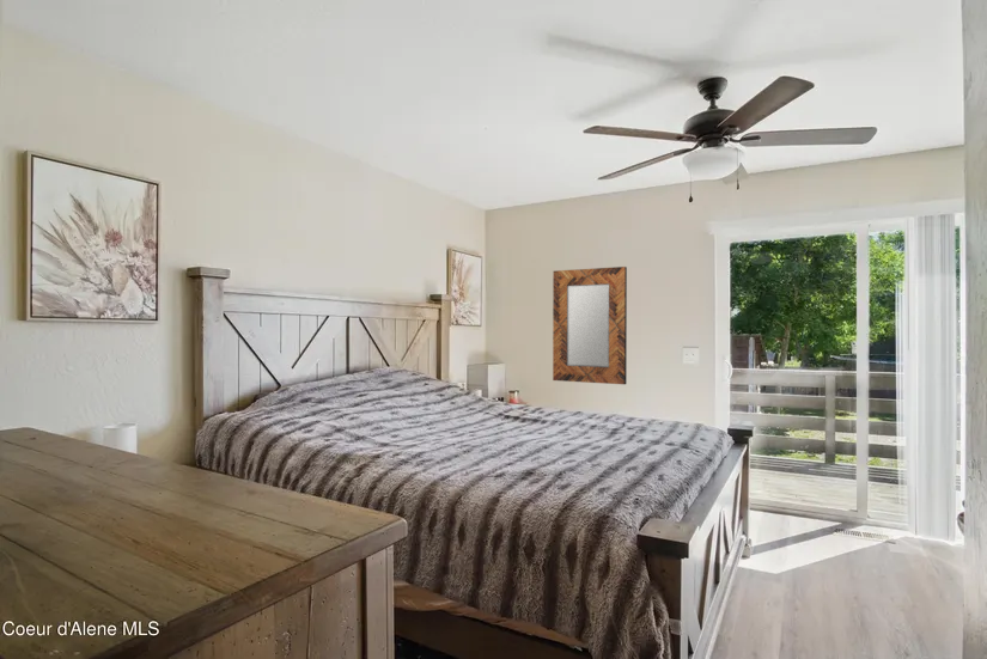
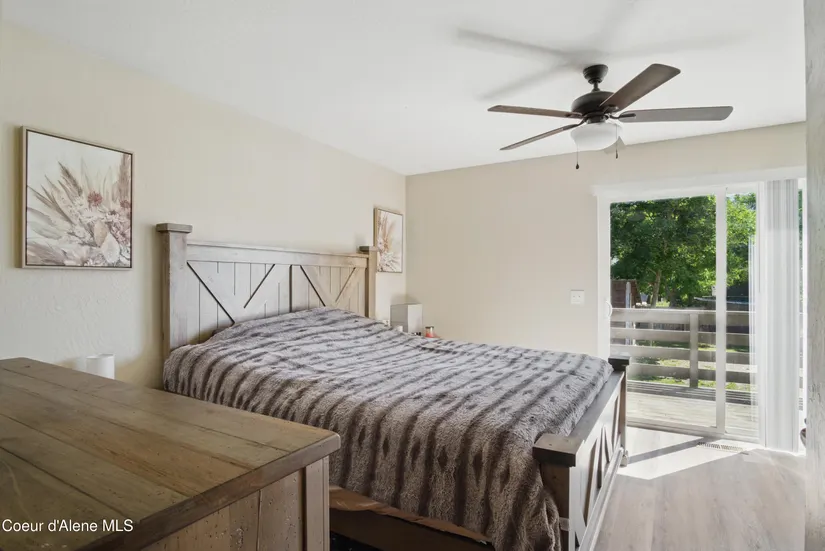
- home mirror [552,266,628,385]
